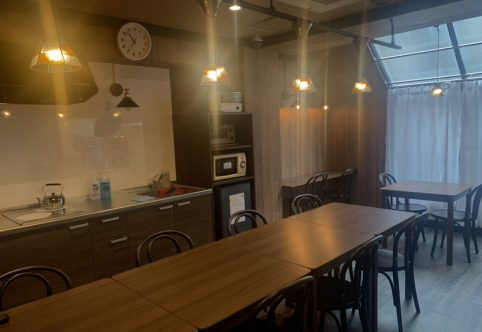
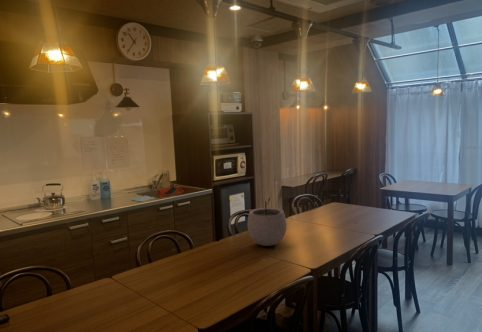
+ plant pot [247,197,288,247]
